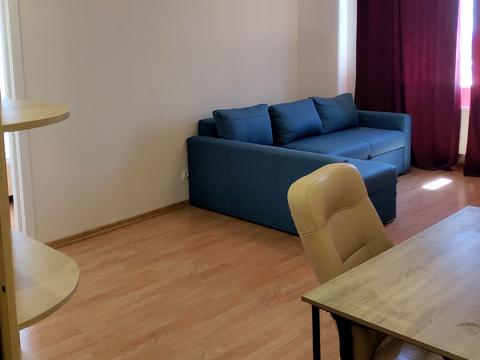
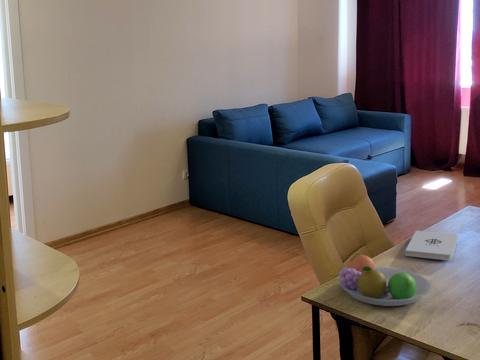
+ fruit bowl [338,252,432,307]
+ notepad [404,230,459,261]
